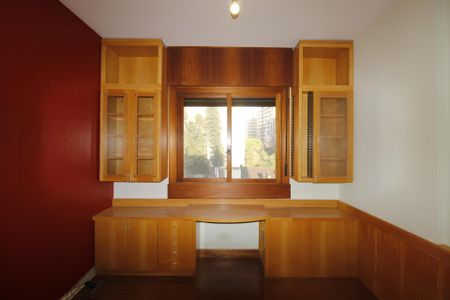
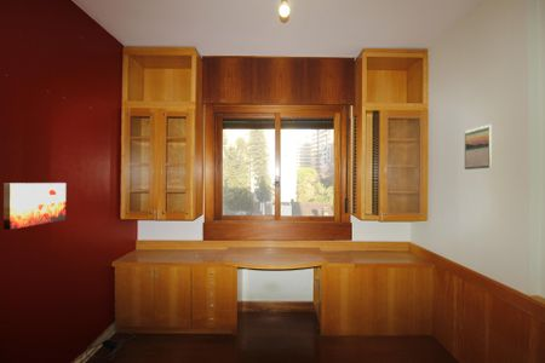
+ calendar [464,123,493,171]
+ wall art [2,182,67,231]
